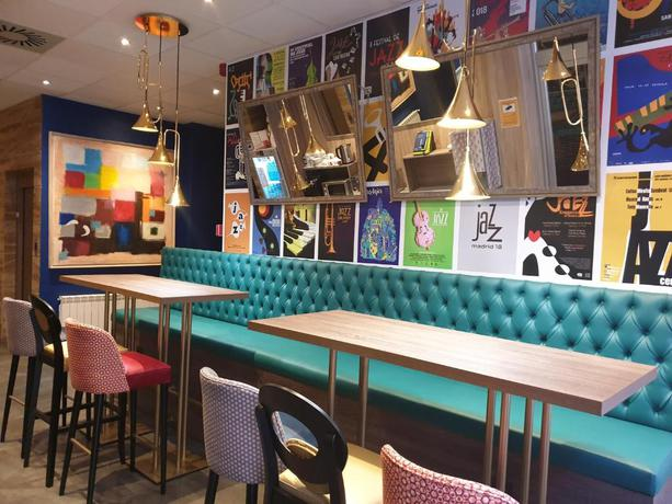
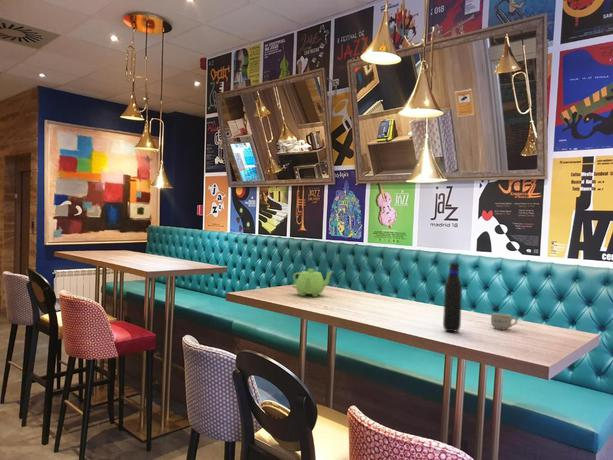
+ cup [490,312,518,331]
+ teapot [291,268,335,298]
+ water bottle [442,262,463,333]
